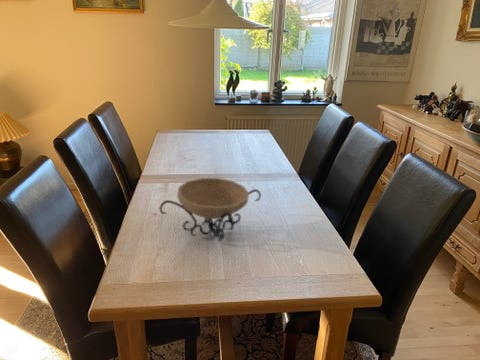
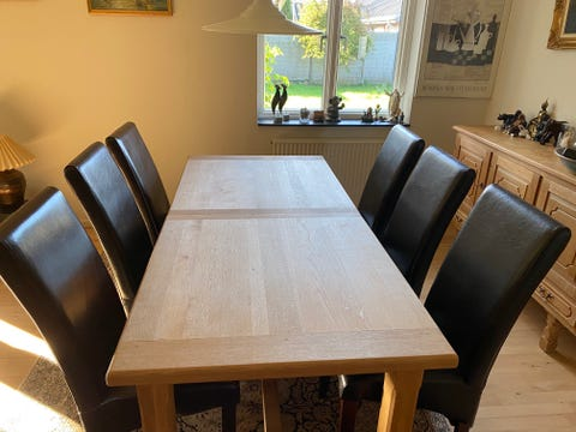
- decorative bowl [158,177,262,244]
